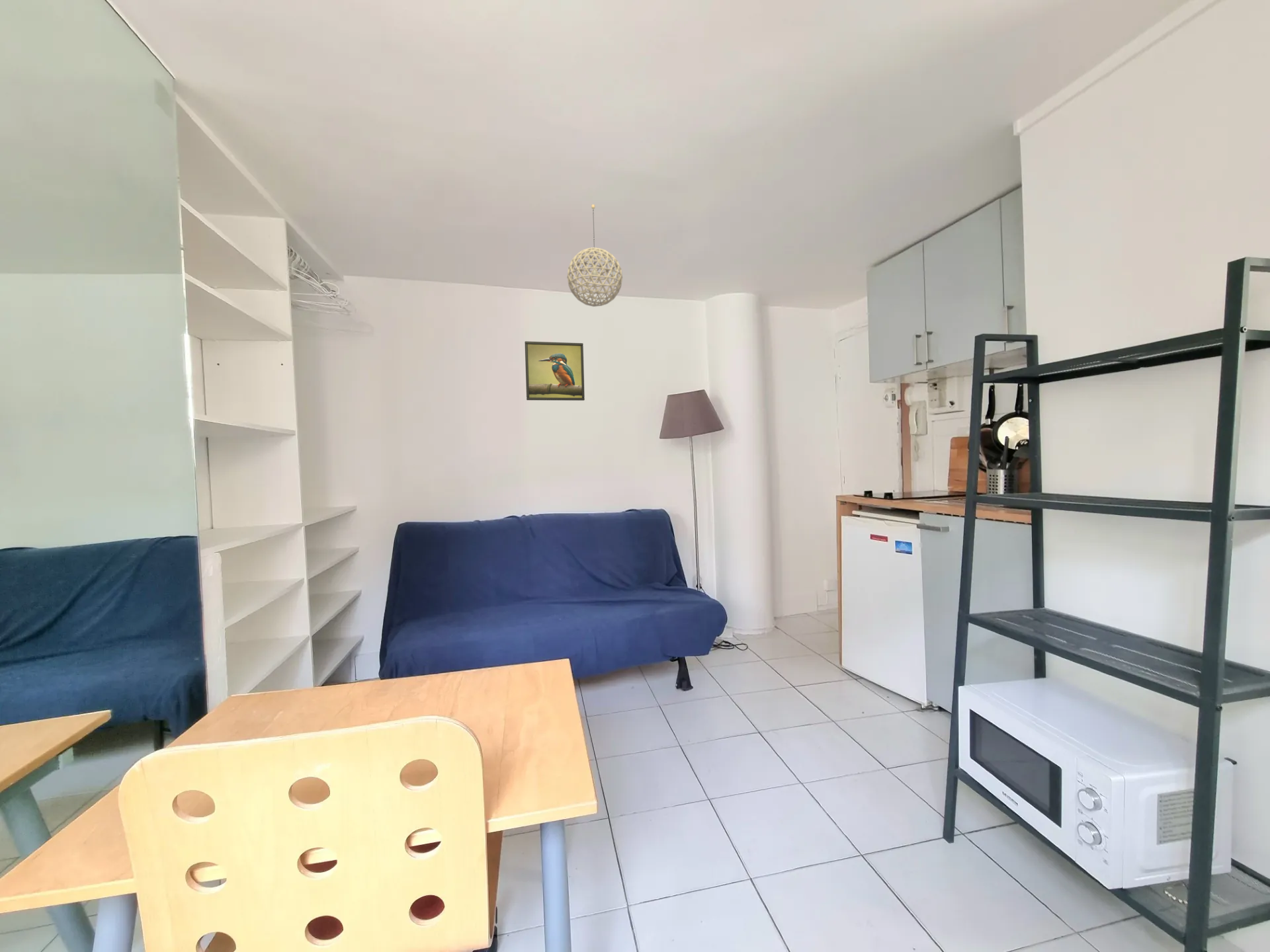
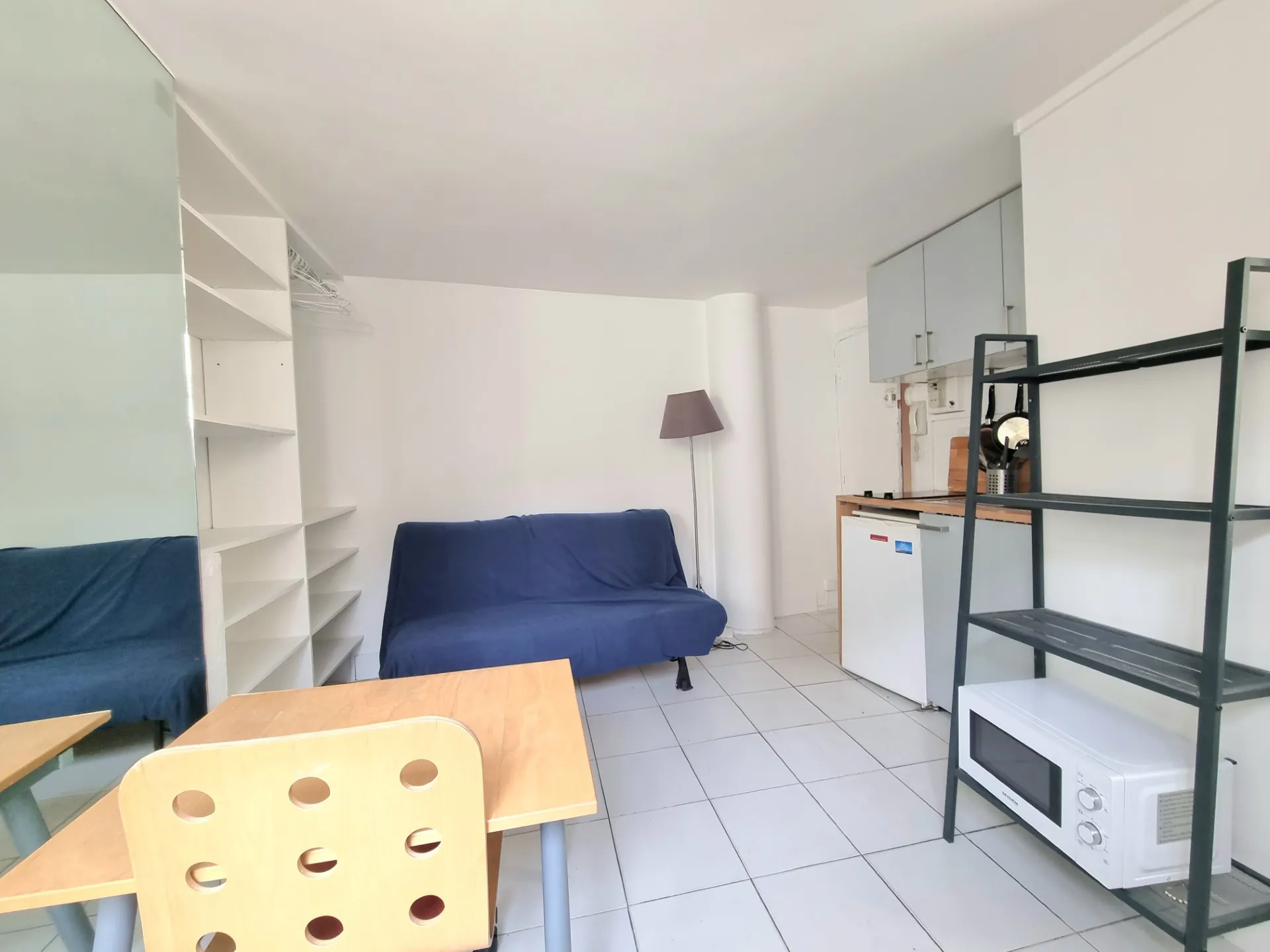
- pendant light [566,204,623,307]
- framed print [524,340,585,401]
